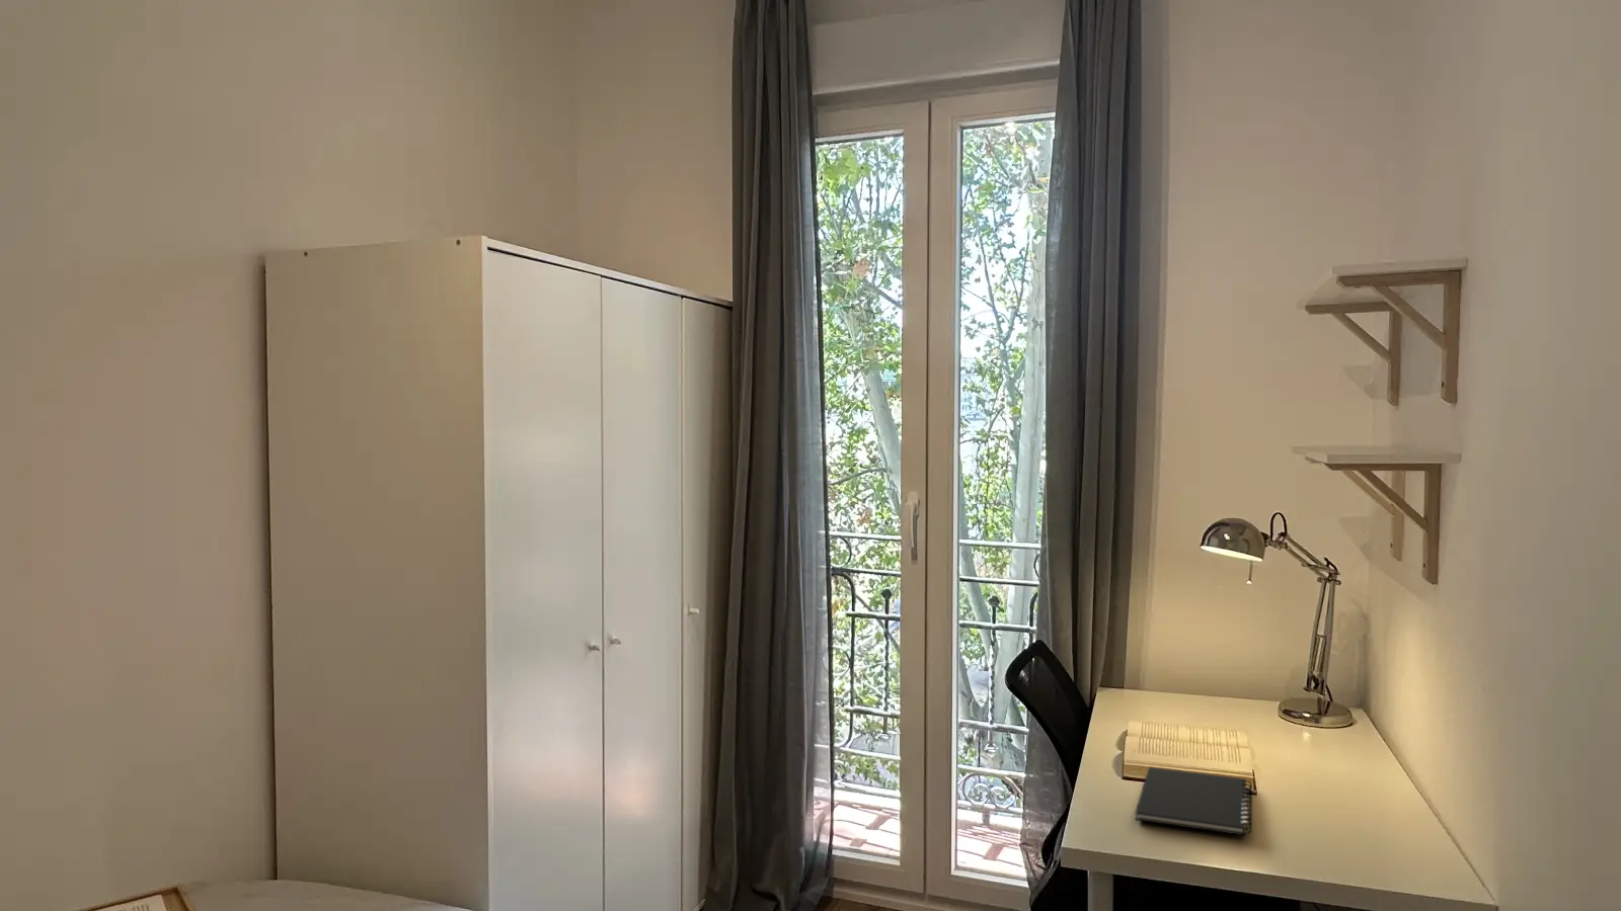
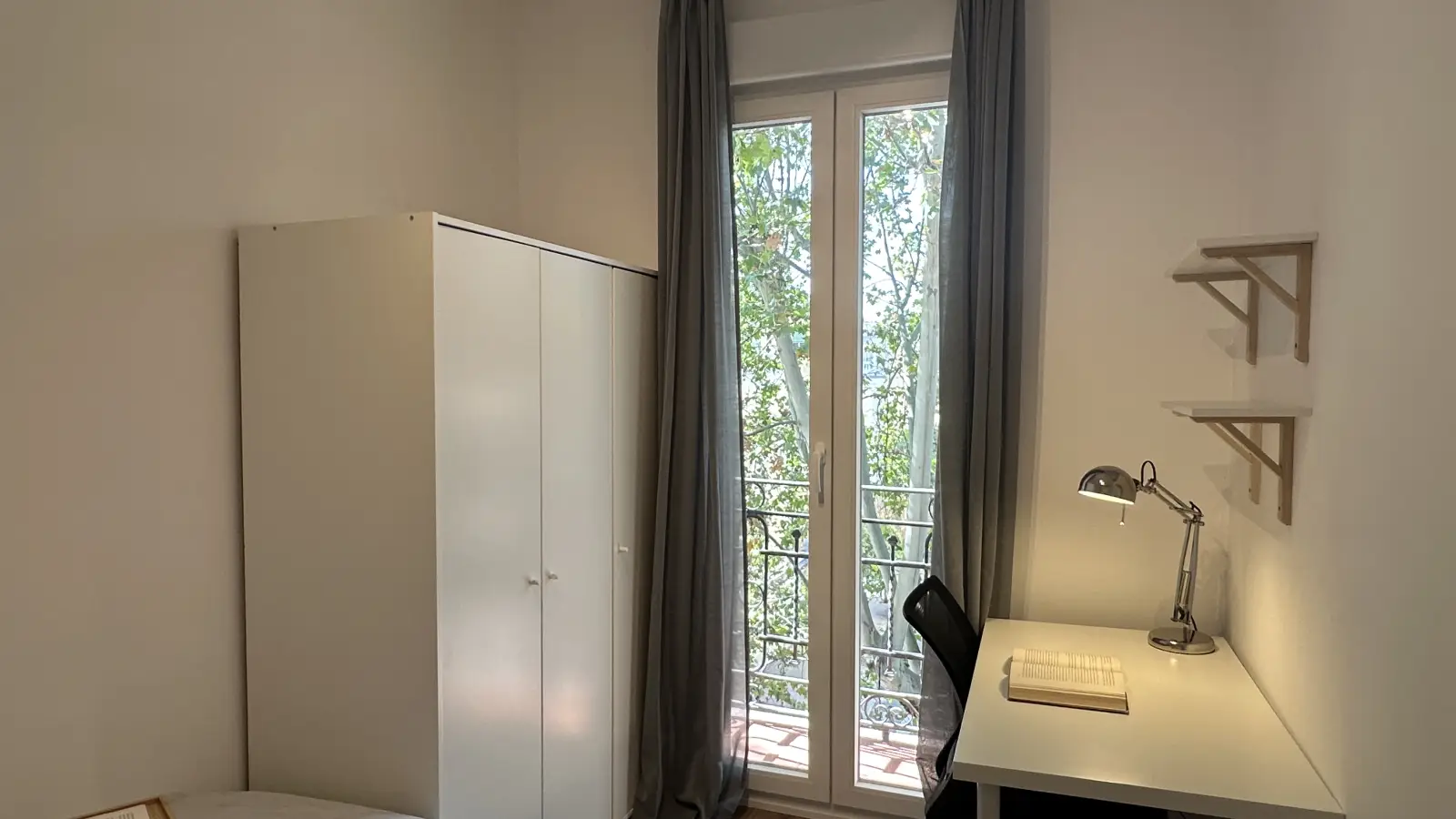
- notebook [1133,766,1254,836]
